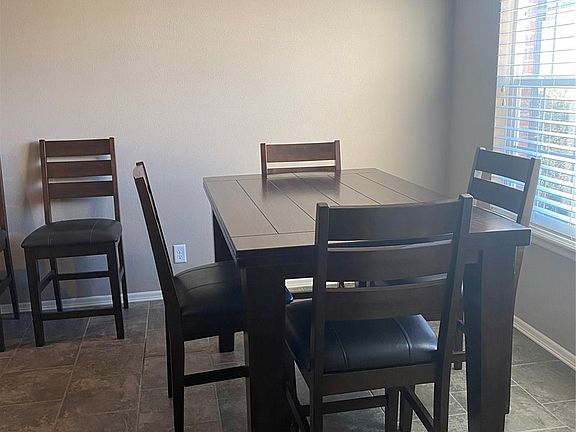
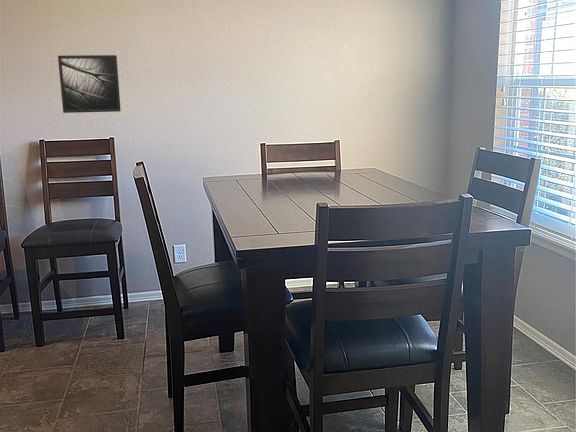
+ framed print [57,54,122,114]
